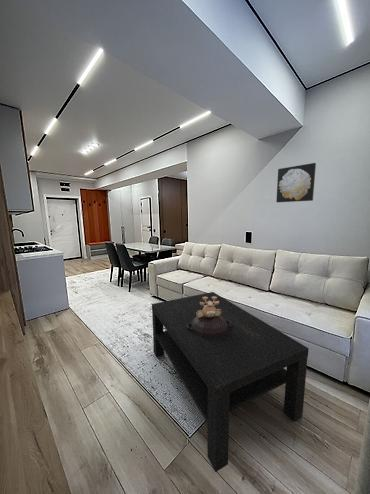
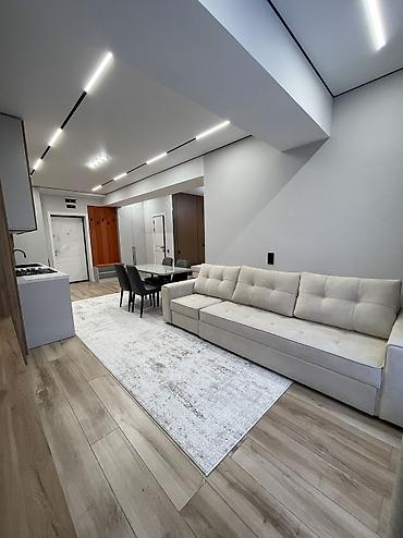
- decorative bowl [187,296,232,338]
- wall art [275,162,317,203]
- coffee table [151,291,310,473]
